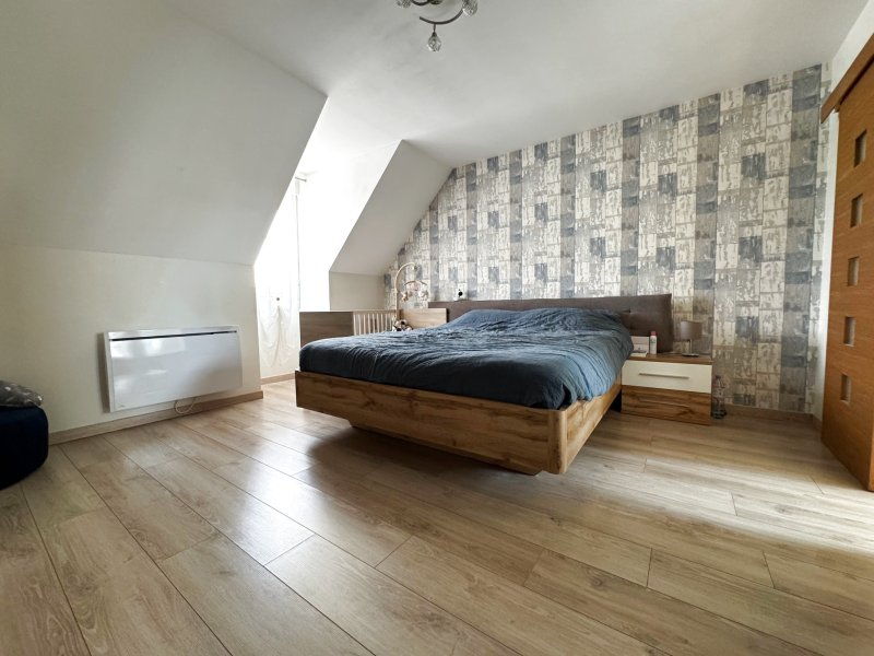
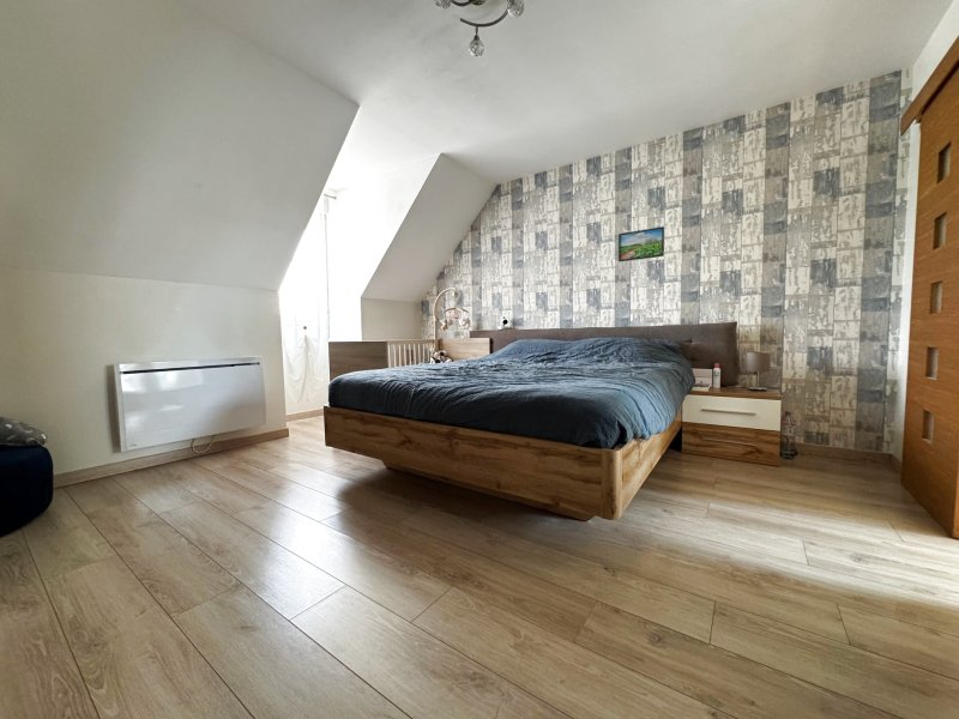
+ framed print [617,225,665,262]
